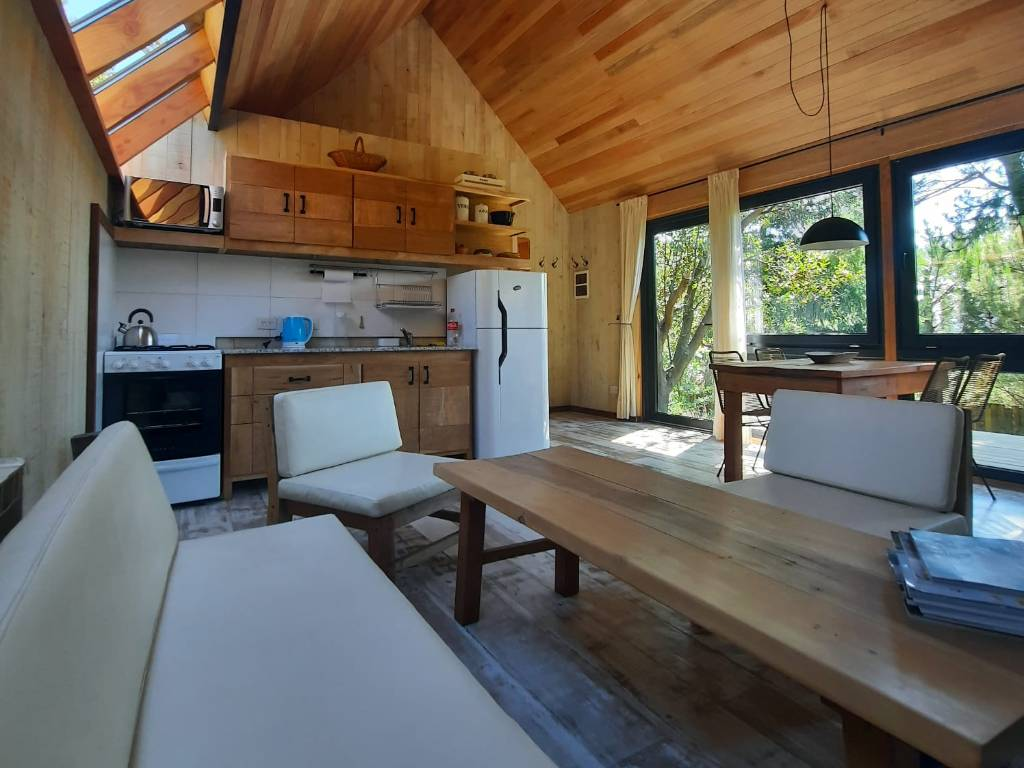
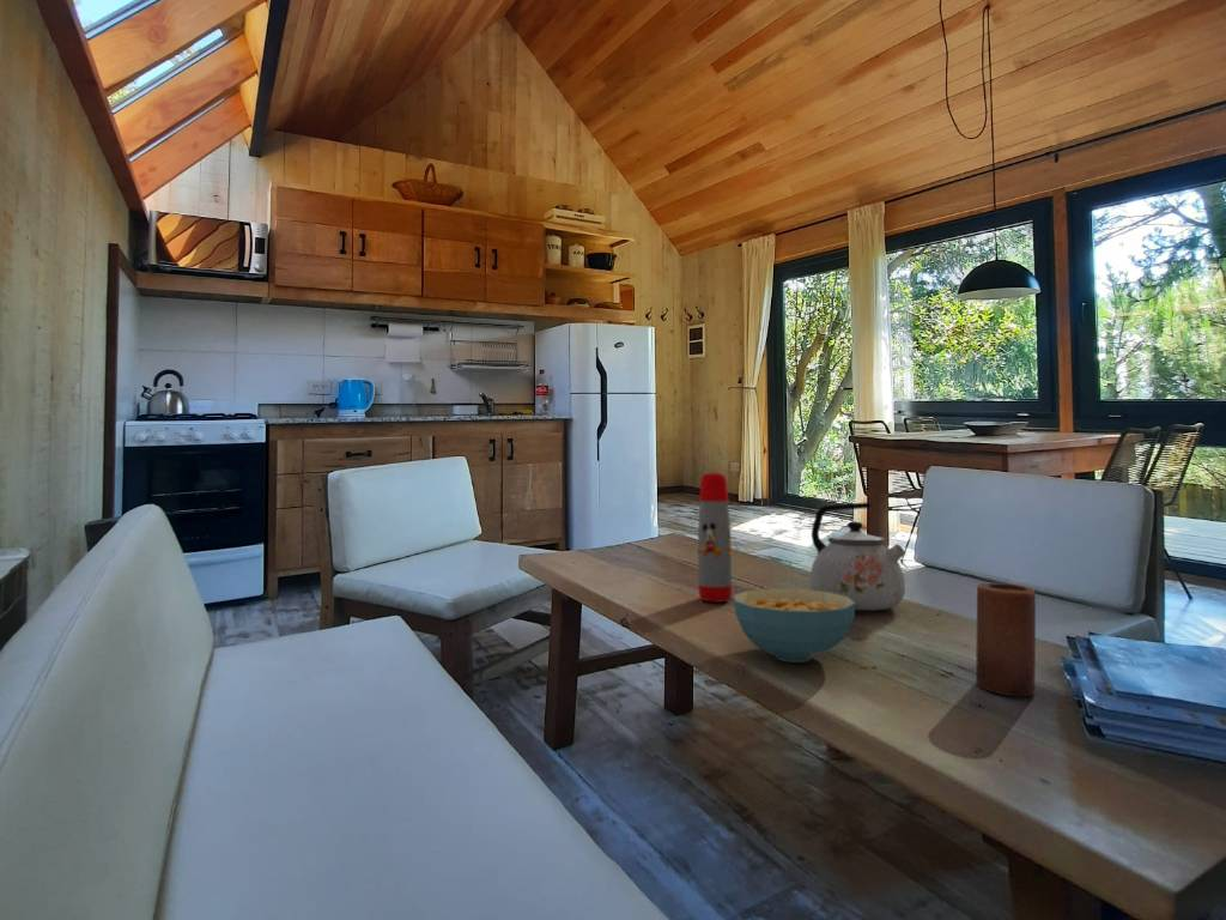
+ kettle [809,502,906,612]
+ candle [975,581,1037,697]
+ cereal bowl [732,587,856,664]
+ water bottle [697,471,733,603]
